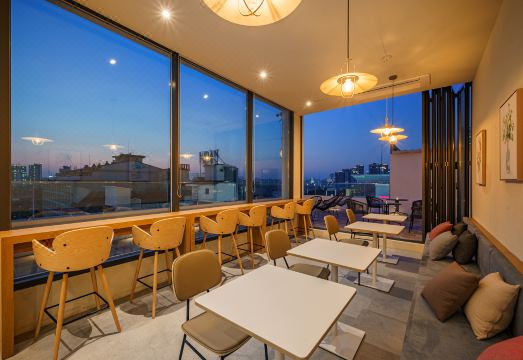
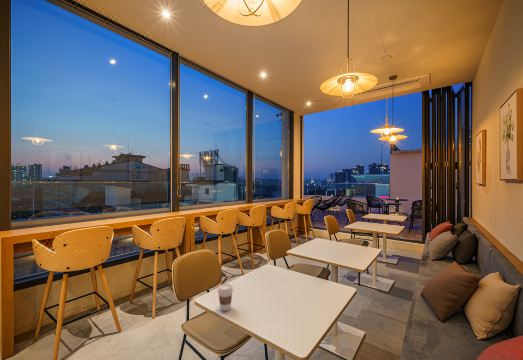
+ coffee cup [216,283,234,312]
